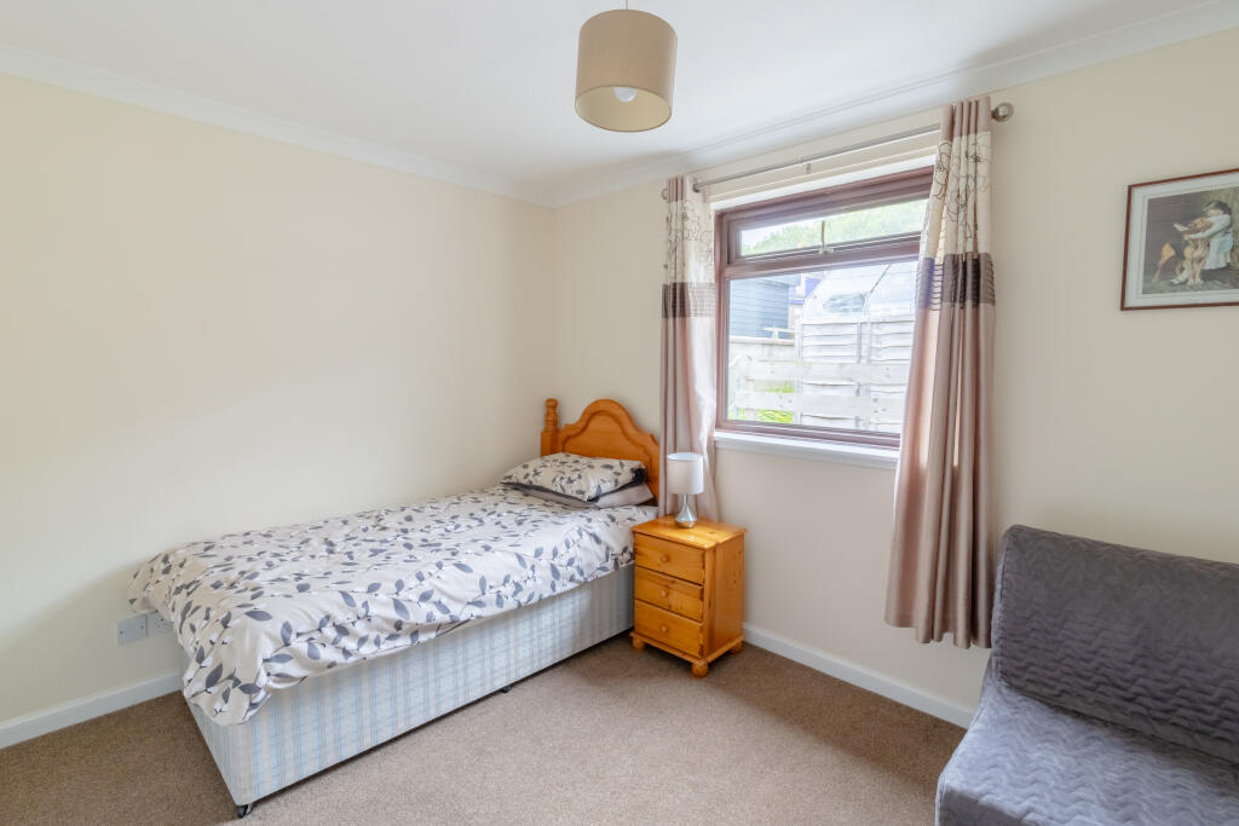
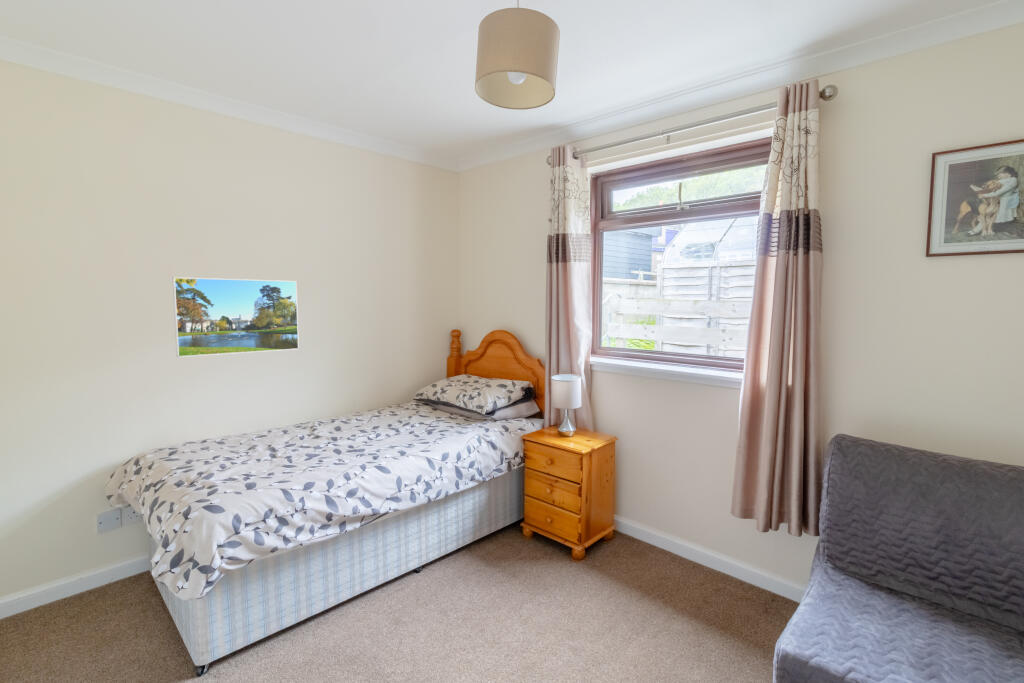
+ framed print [172,276,300,358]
